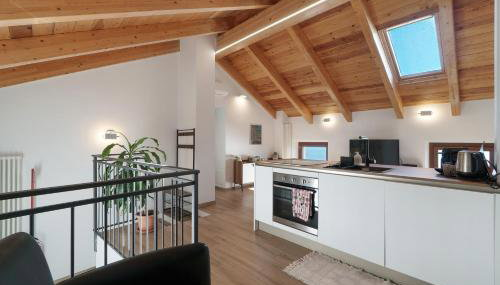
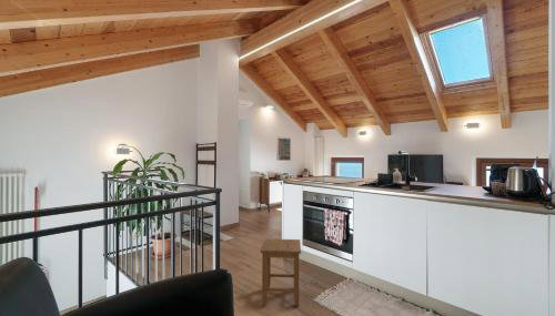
+ stool [260,237,302,307]
